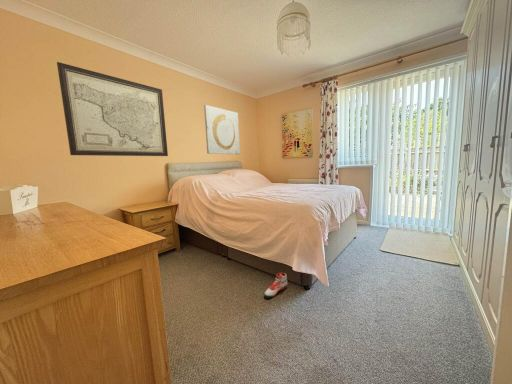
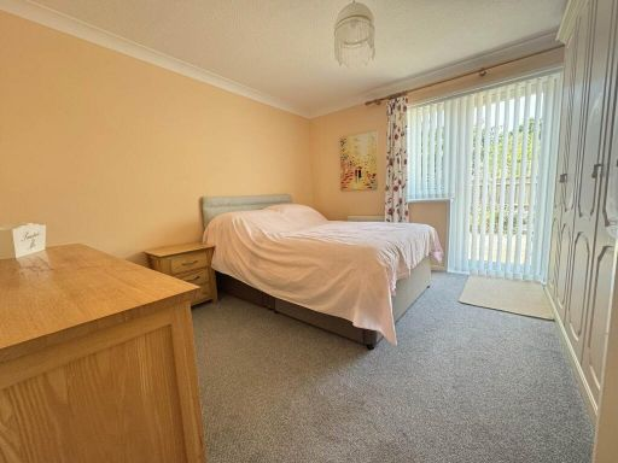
- wall art [203,104,241,155]
- sneaker [263,272,288,299]
- wall art [56,61,169,157]
